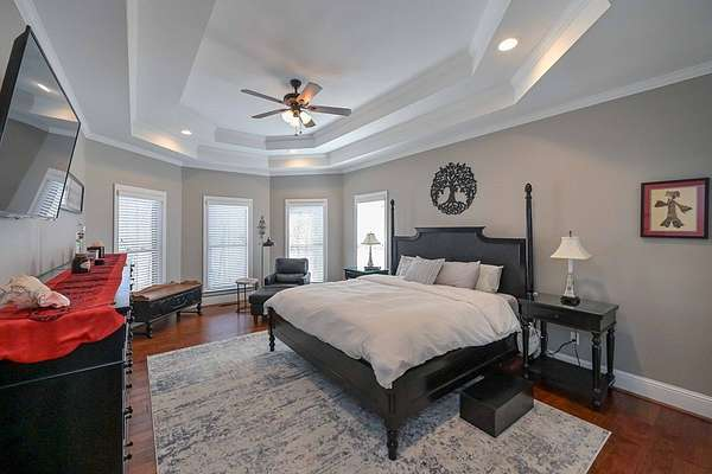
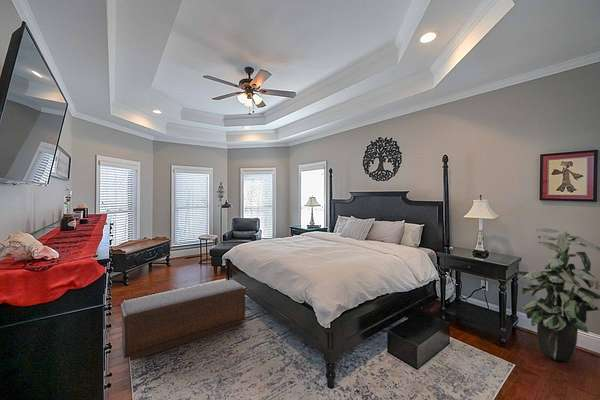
+ bench [120,279,247,362]
+ indoor plant [514,228,600,362]
